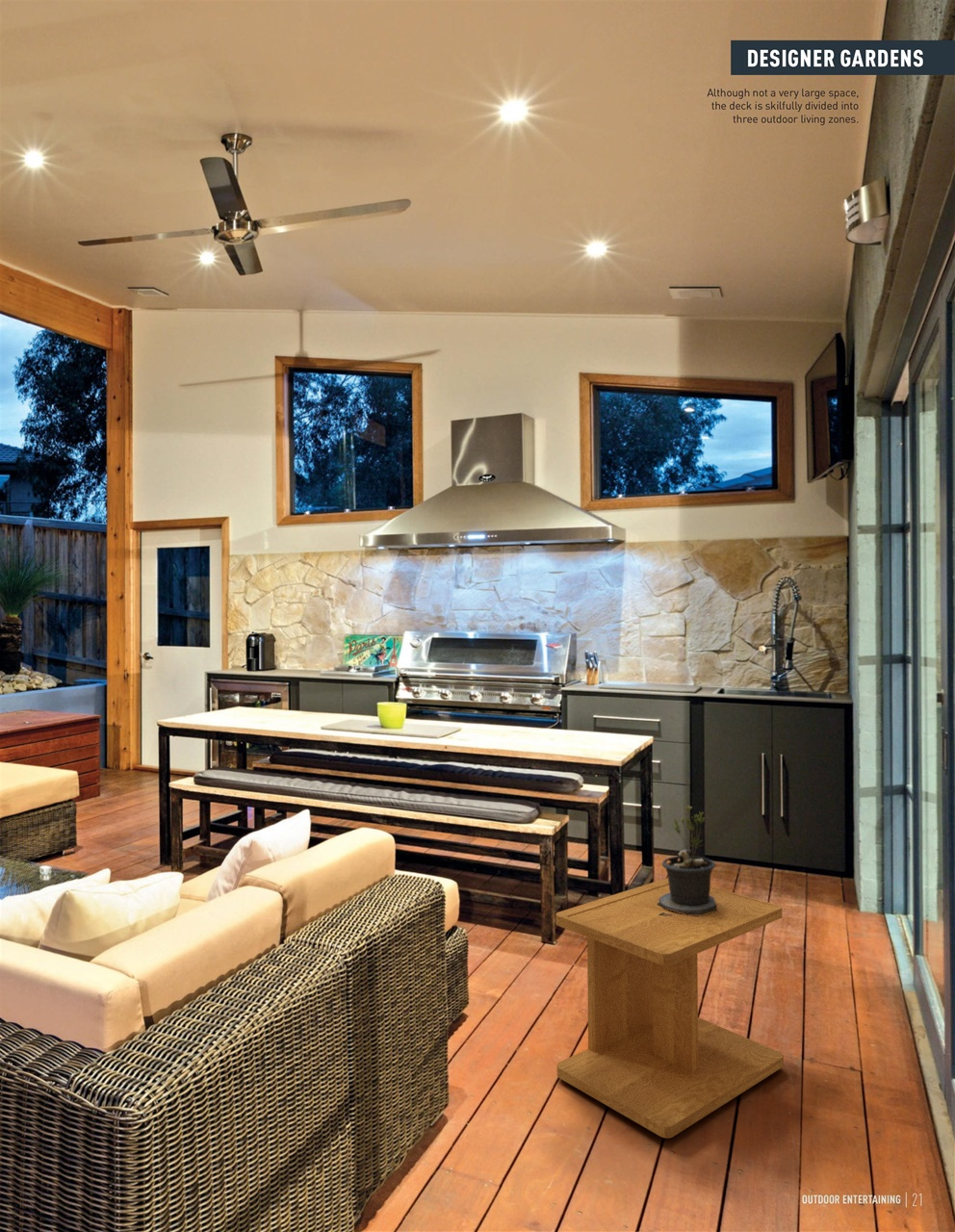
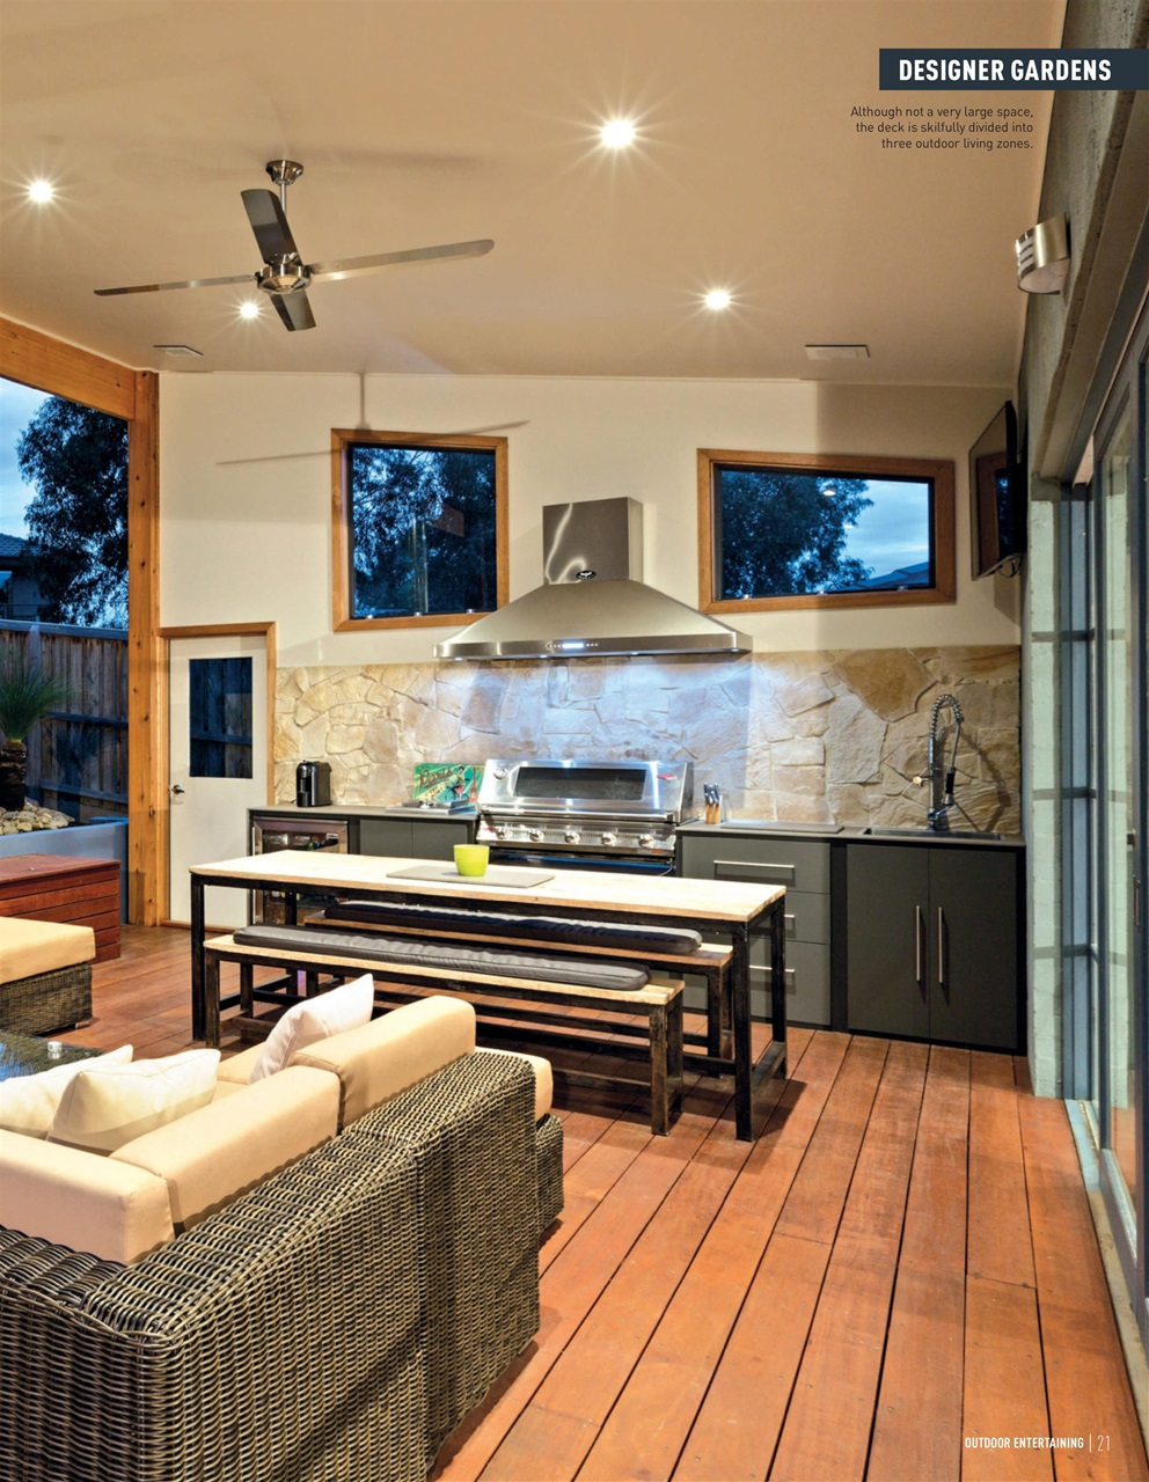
- side table [555,877,785,1139]
- potted plant [658,804,717,916]
